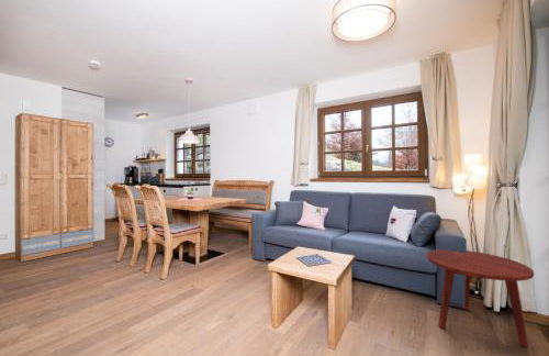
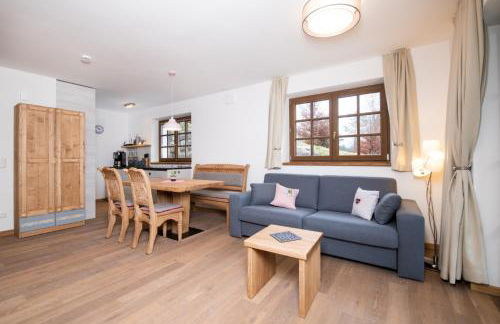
- side table [426,248,535,348]
